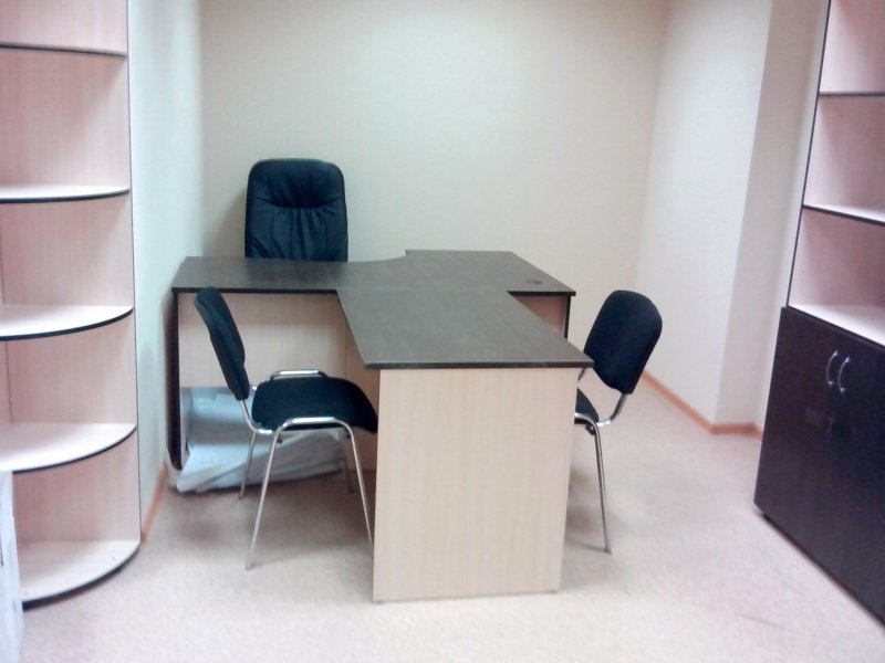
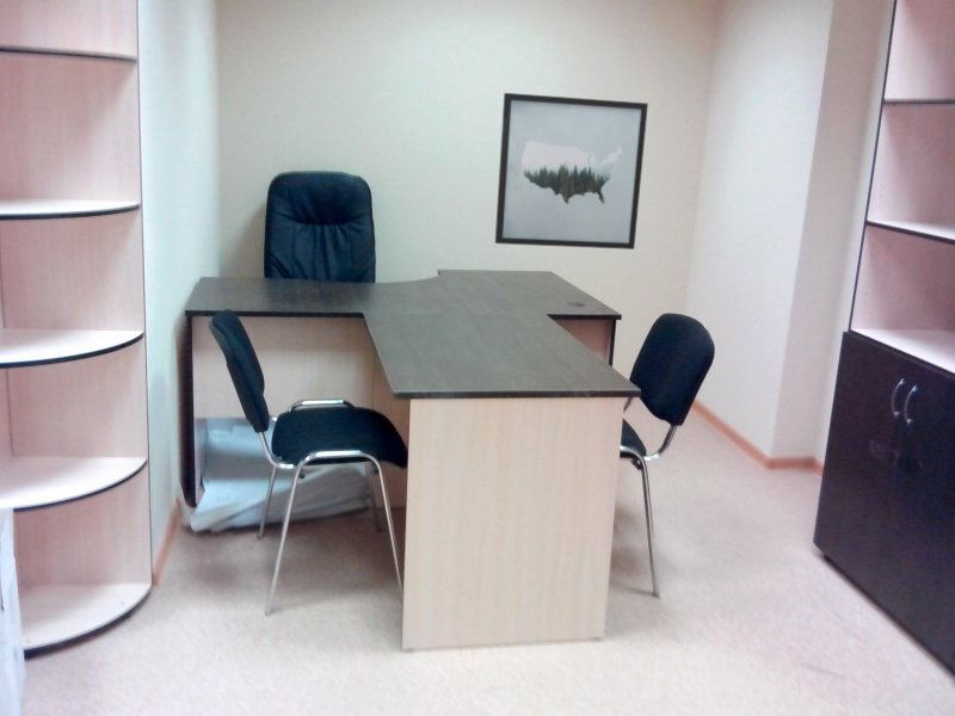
+ wall art [494,92,649,251]
